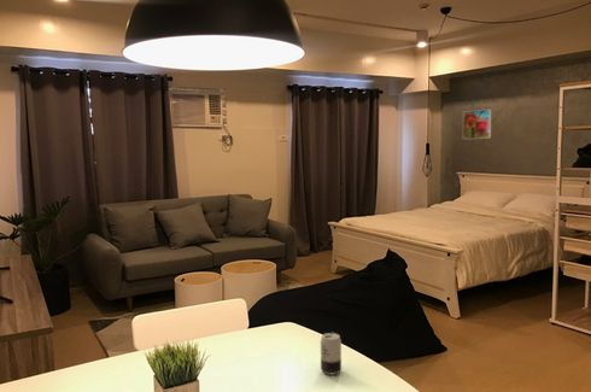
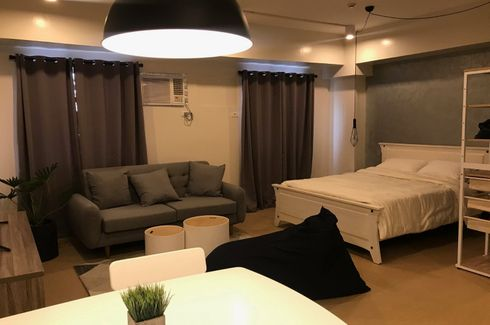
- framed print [462,109,492,140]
- beverage can [320,330,343,375]
